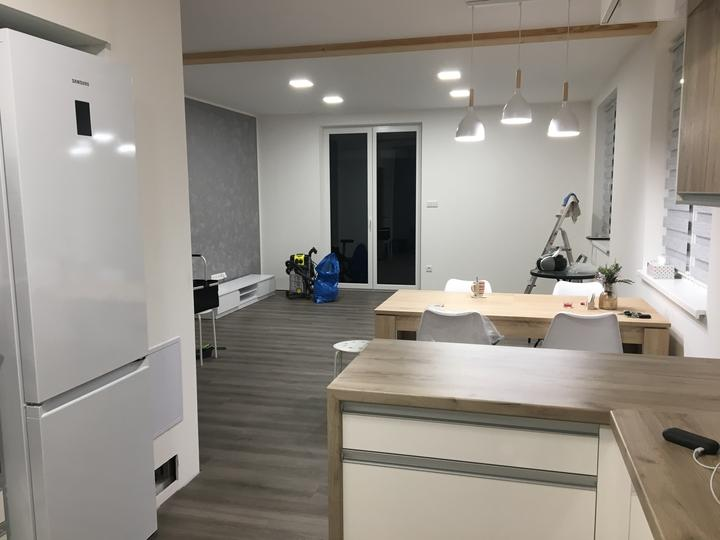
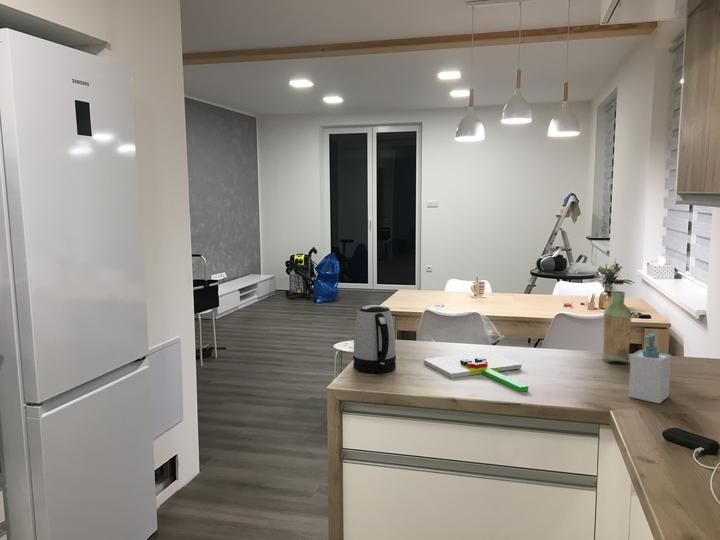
+ kettle [352,304,397,374]
+ bottle [601,278,633,362]
+ soap bottle [628,332,672,404]
+ chopping board [423,350,529,393]
